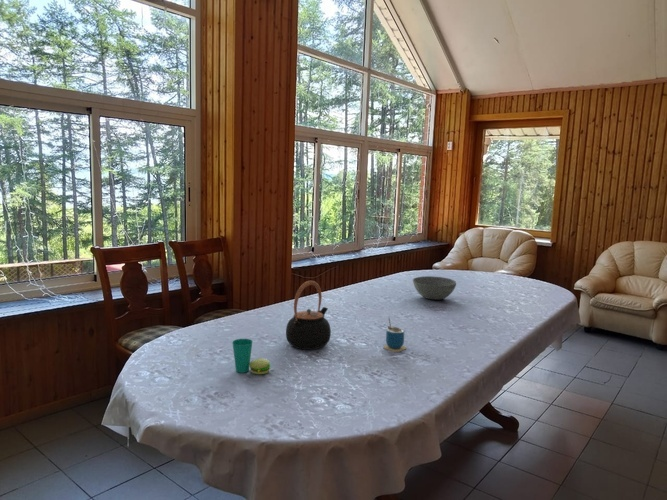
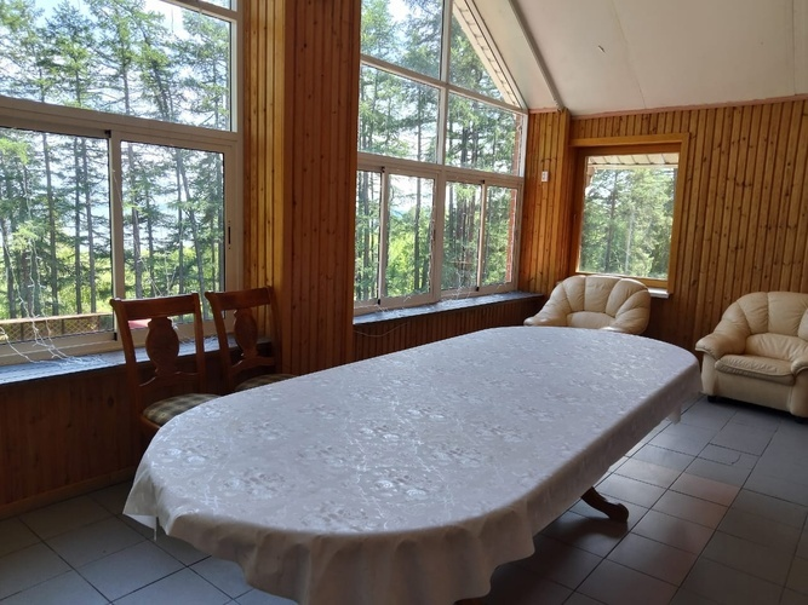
- cup [231,338,271,375]
- cup [382,316,407,353]
- teapot [285,280,332,351]
- bowl [412,275,457,301]
